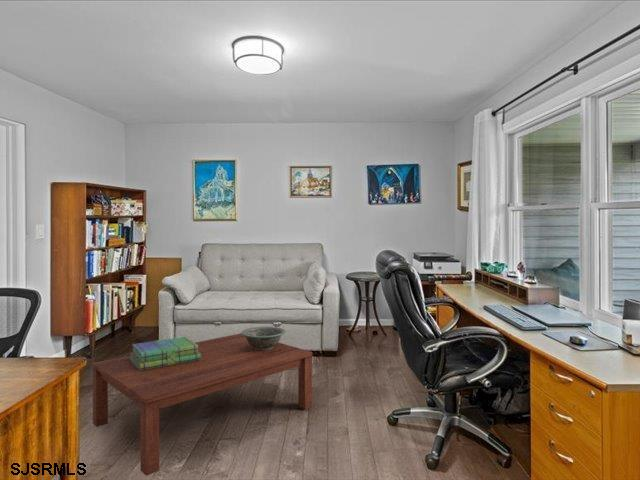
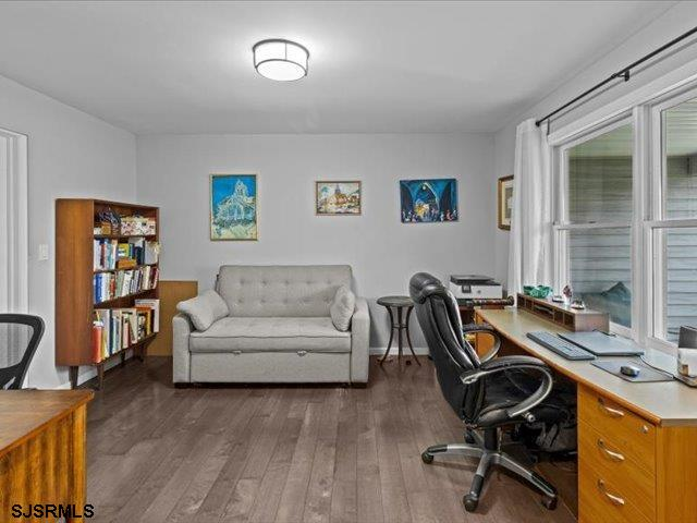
- decorative bowl [240,326,287,351]
- stack of books [129,336,201,371]
- coffee table [91,332,313,477]
